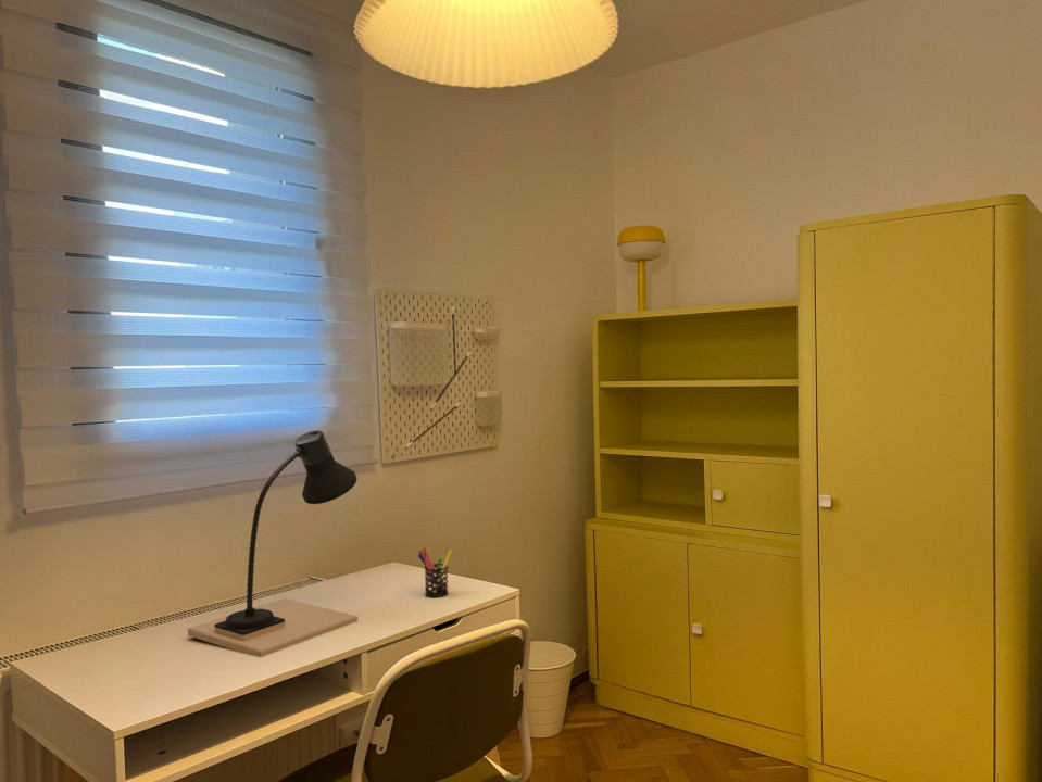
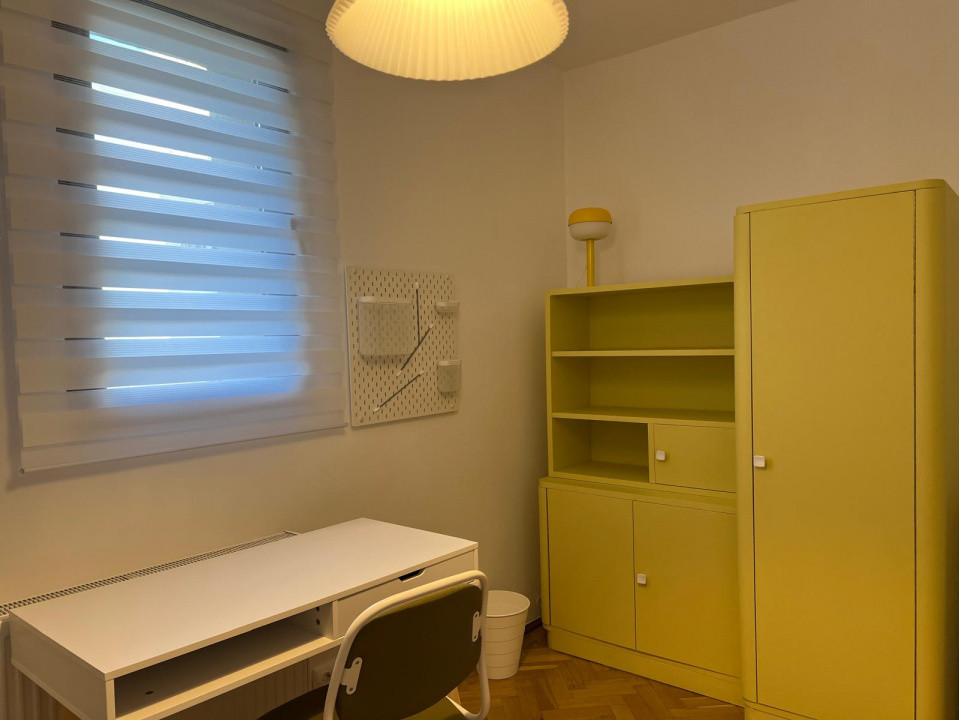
- pen holder [417,546,453,598]
- desk lamp [187,429,359,658]
